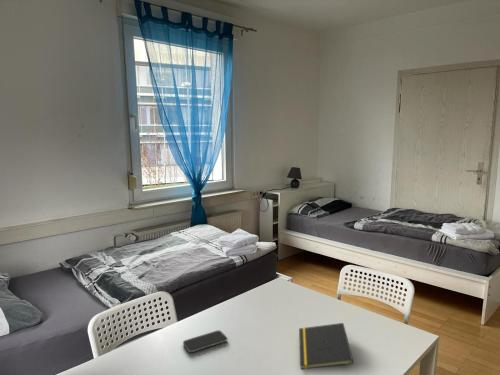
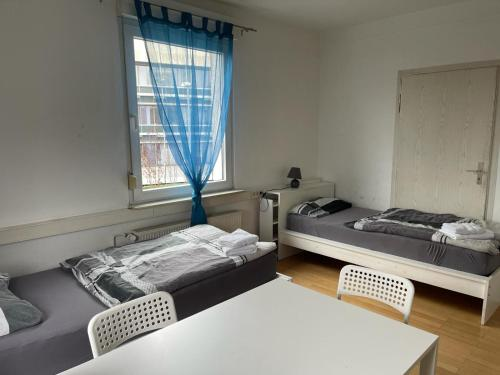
- smartphone [182,329,228,353]
- notepad [298,322,354,370]
